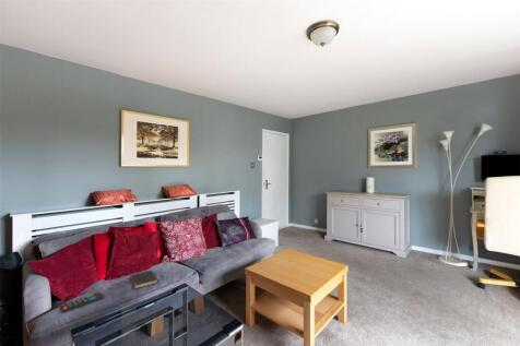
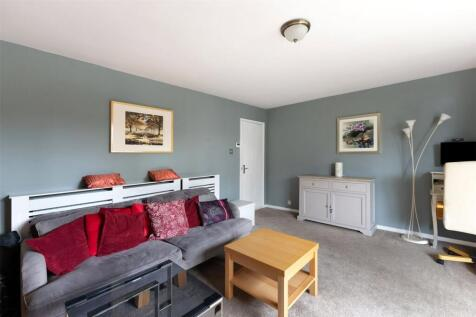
- remote control [59,291,105,314]
- hardcover book [129,270,159,289]
